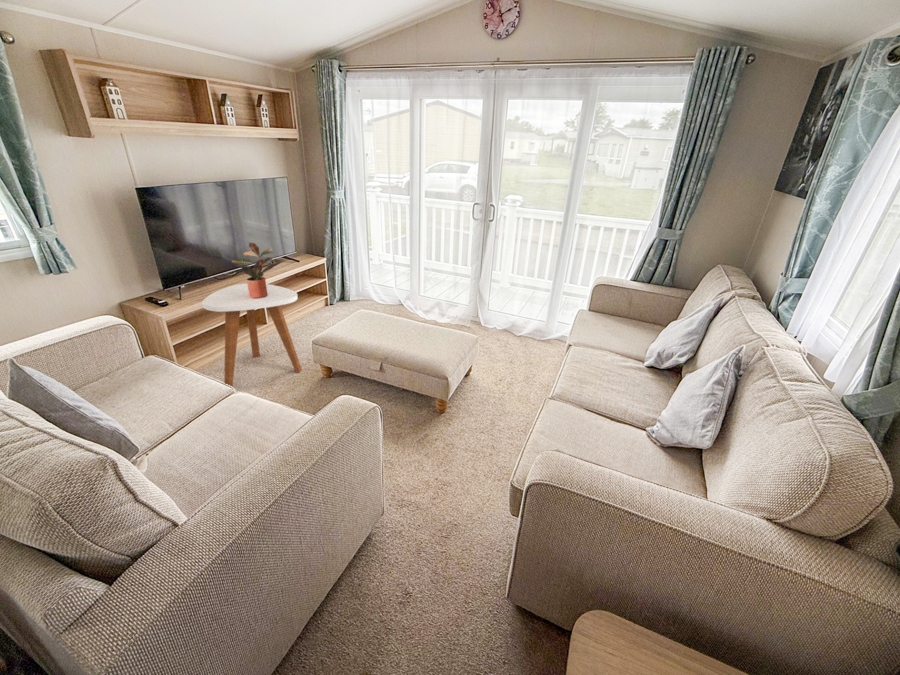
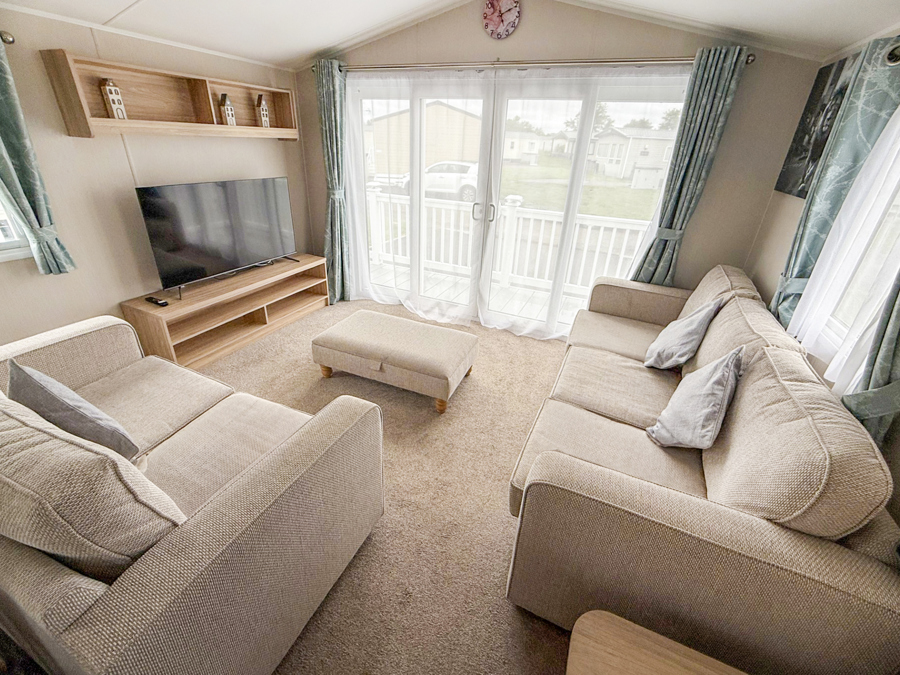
- side table [201,282,303,387]
- potted plant [230,242,283,298]
